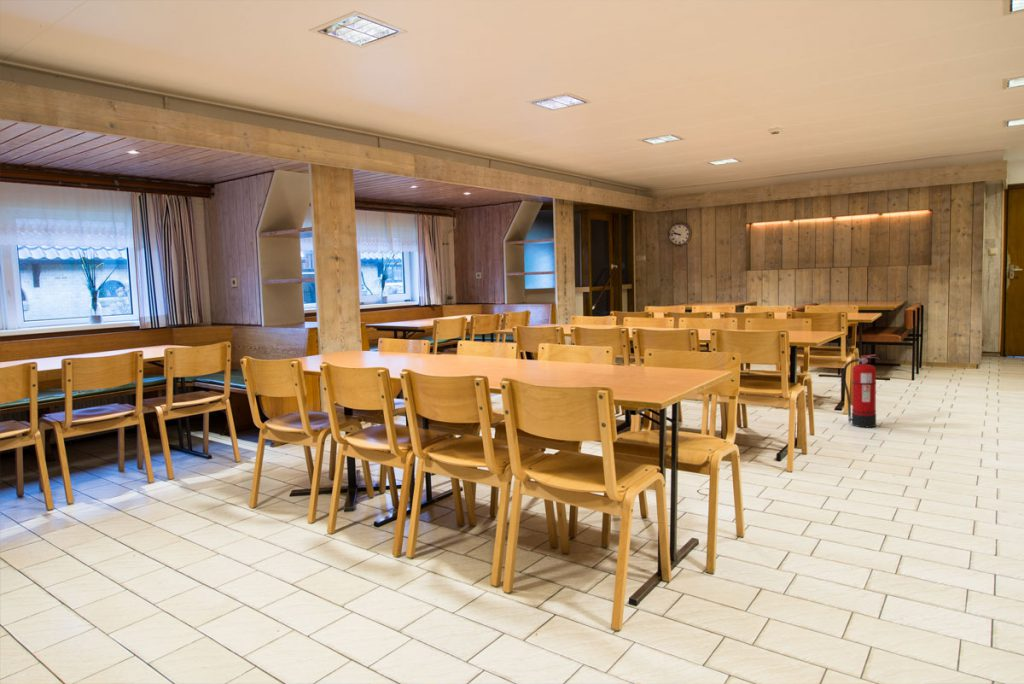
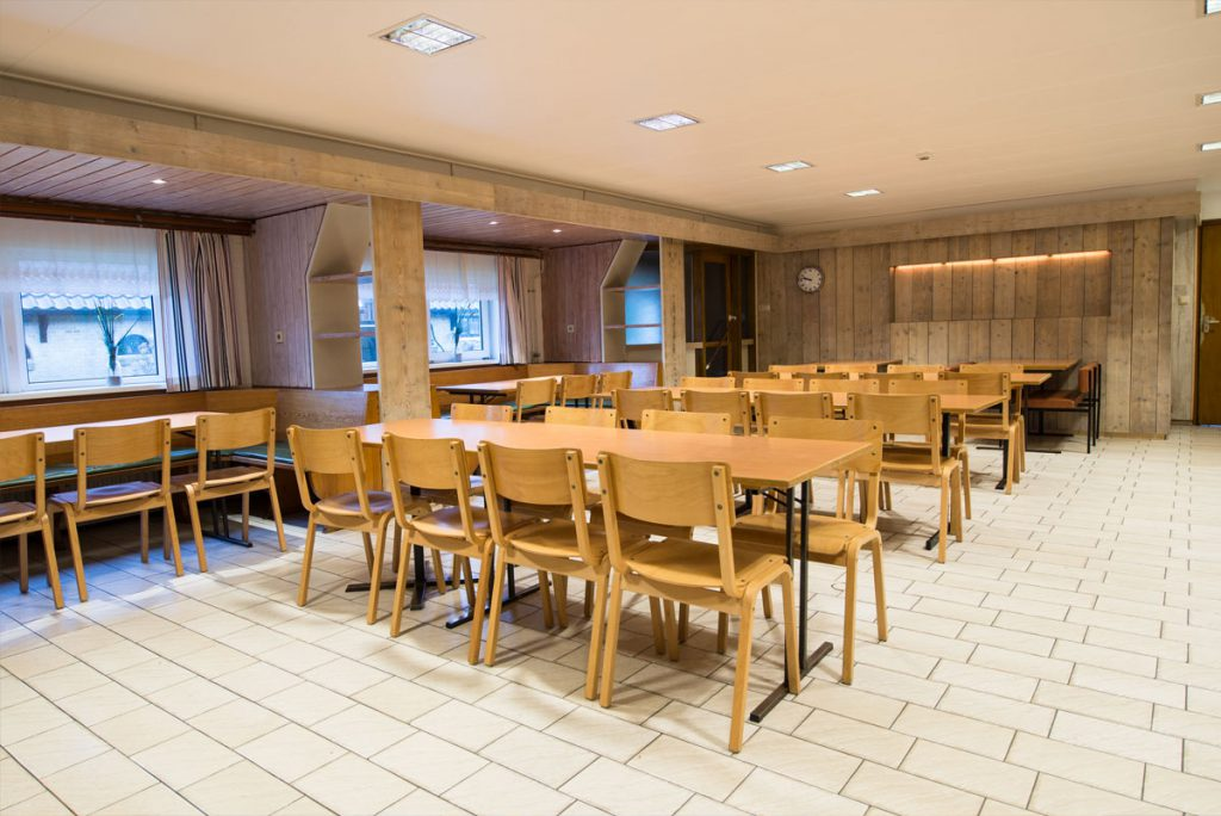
- fire extinguisher [841,354,880,429]
